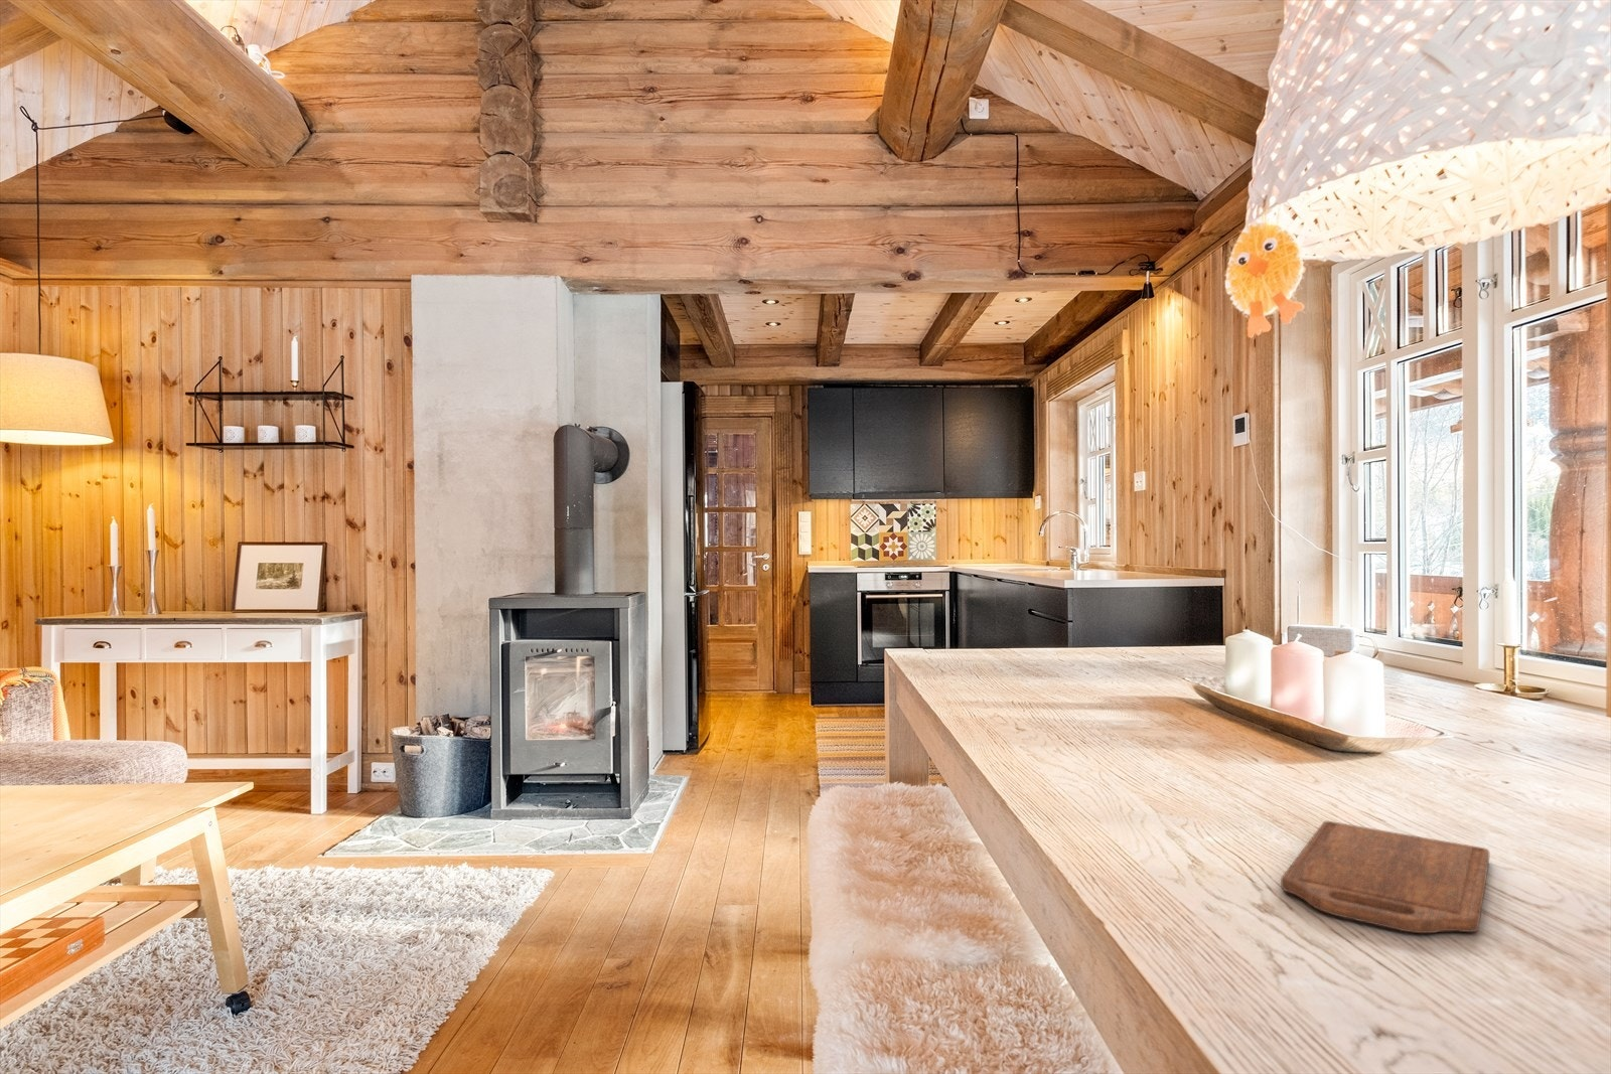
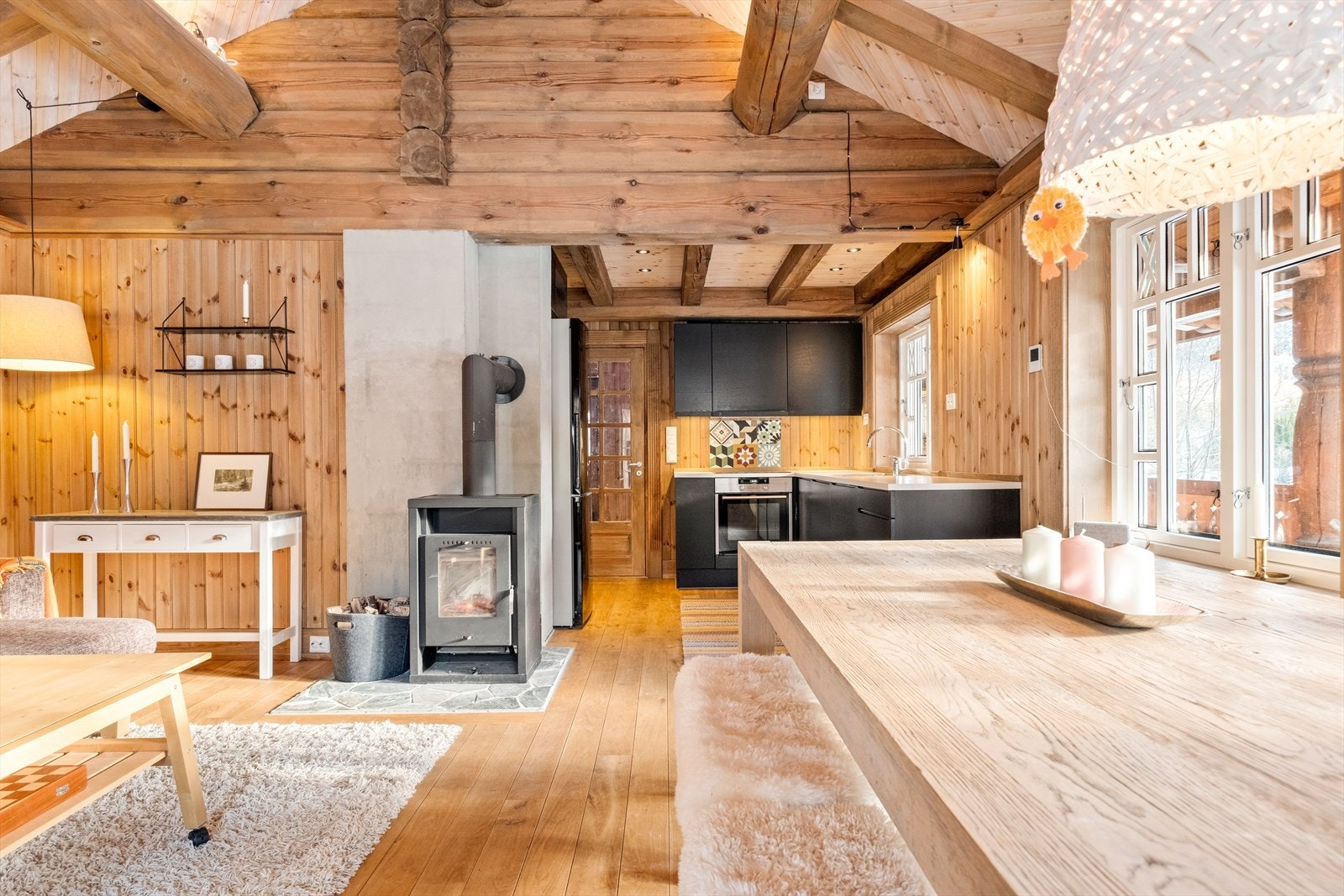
- cutting board [1280,820,1490,934]
